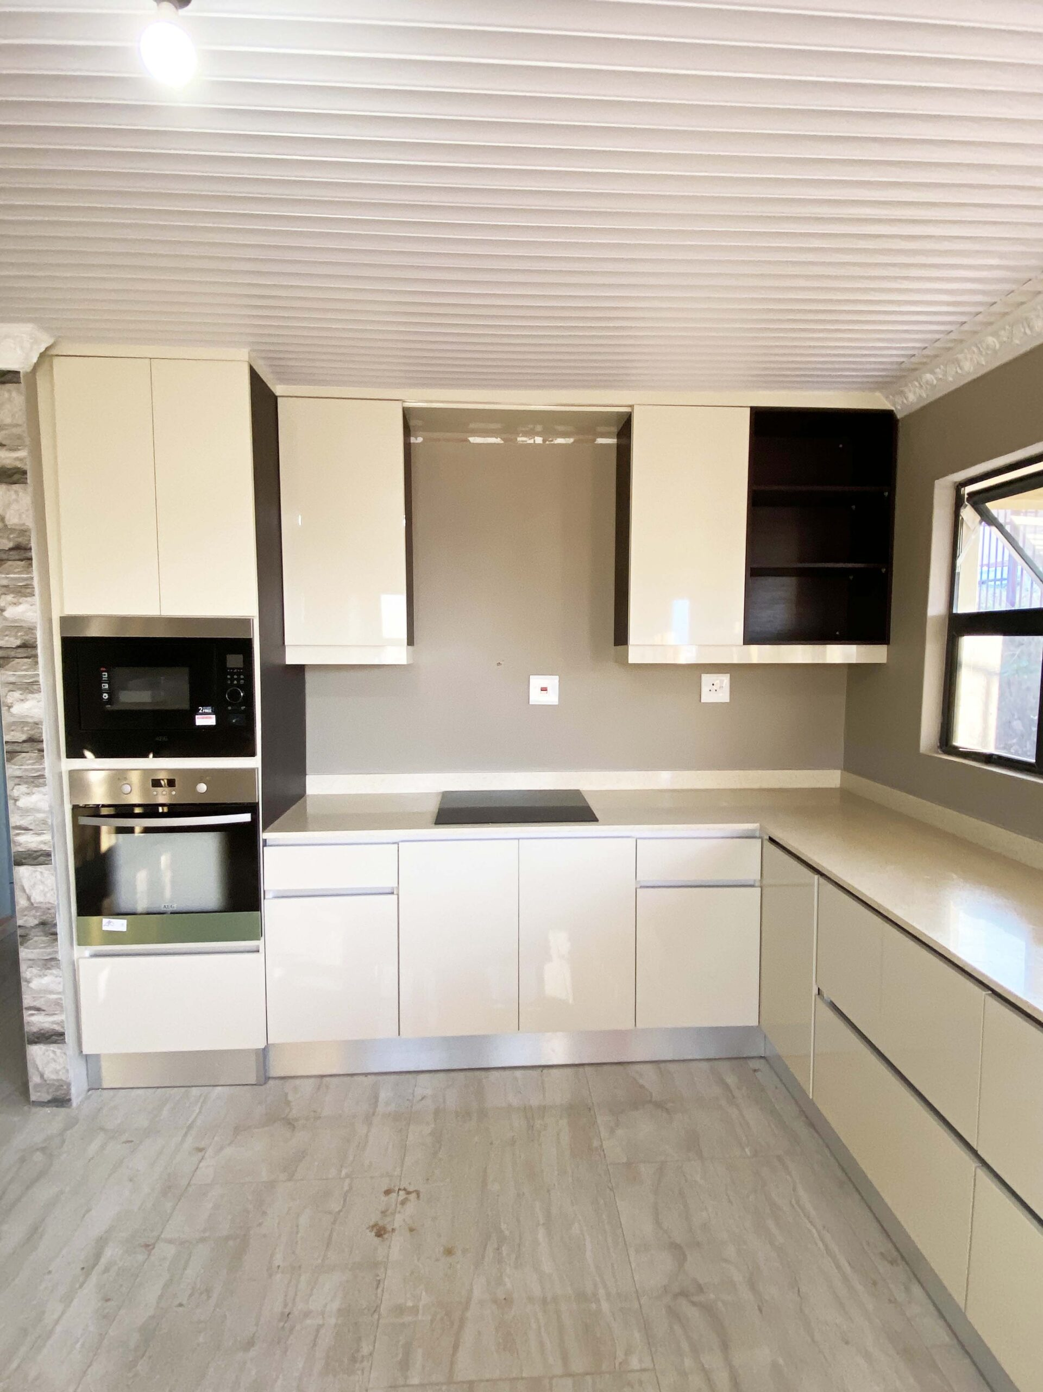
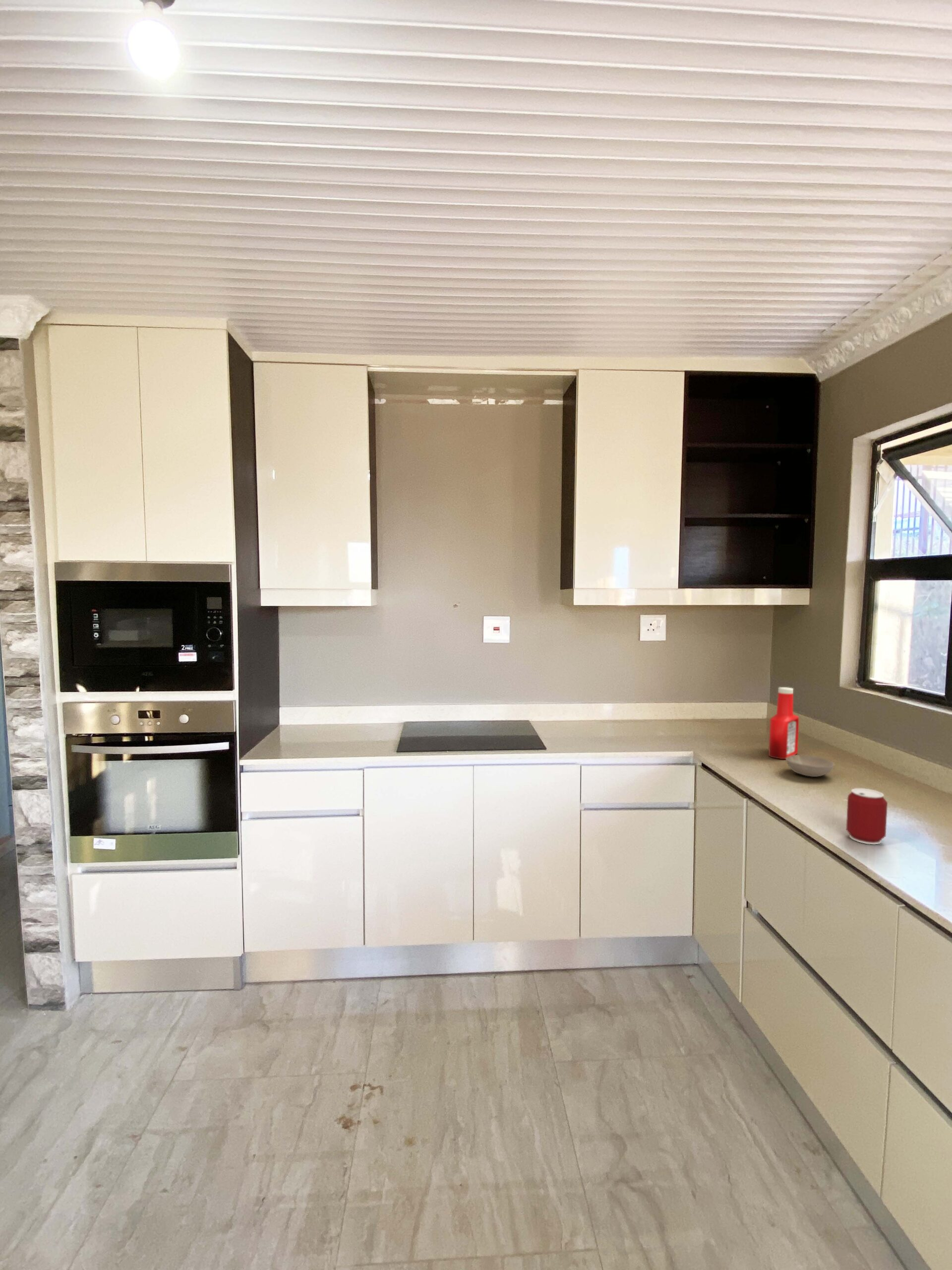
+ bowl [785,755,834,777]
+ soap bottle [768,687,800,760]
+ can [846,788,888,845]
